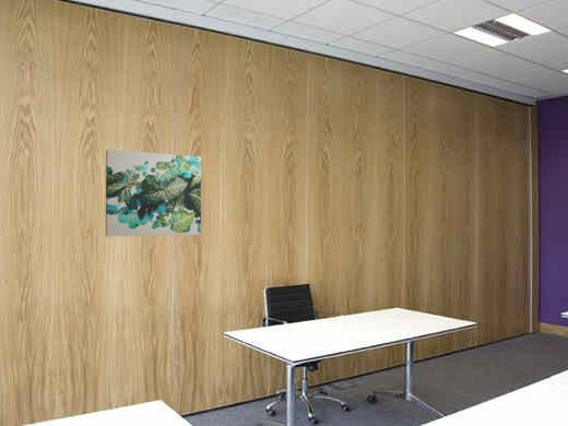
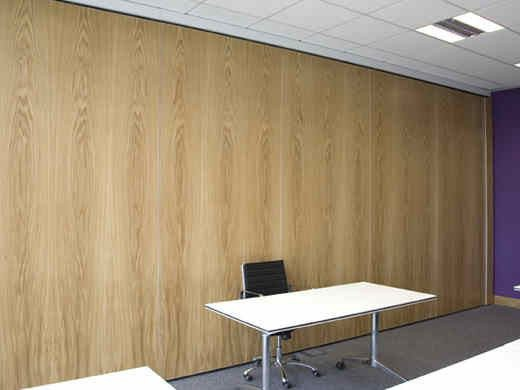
- wall art [105,149,202,237]
